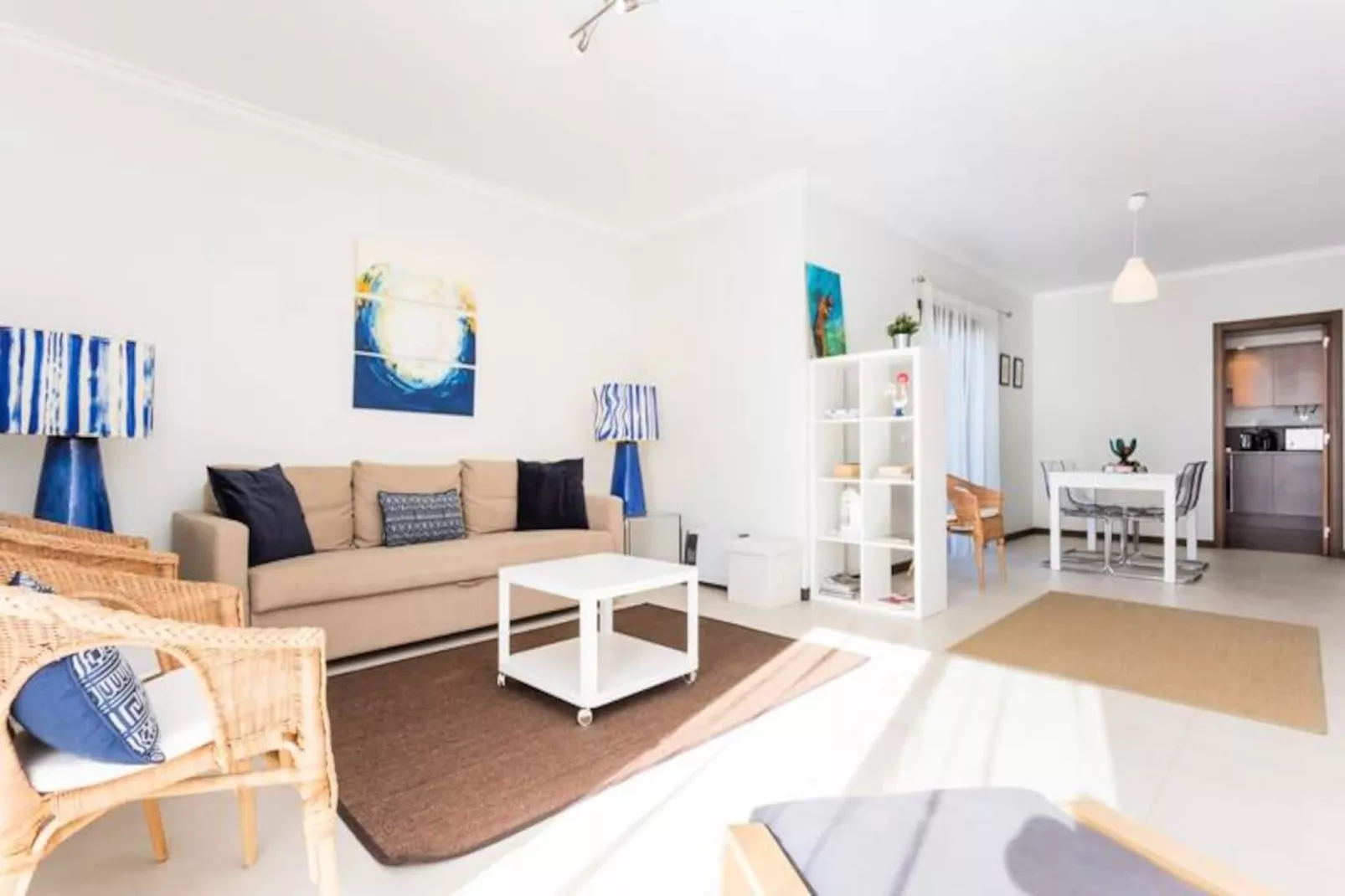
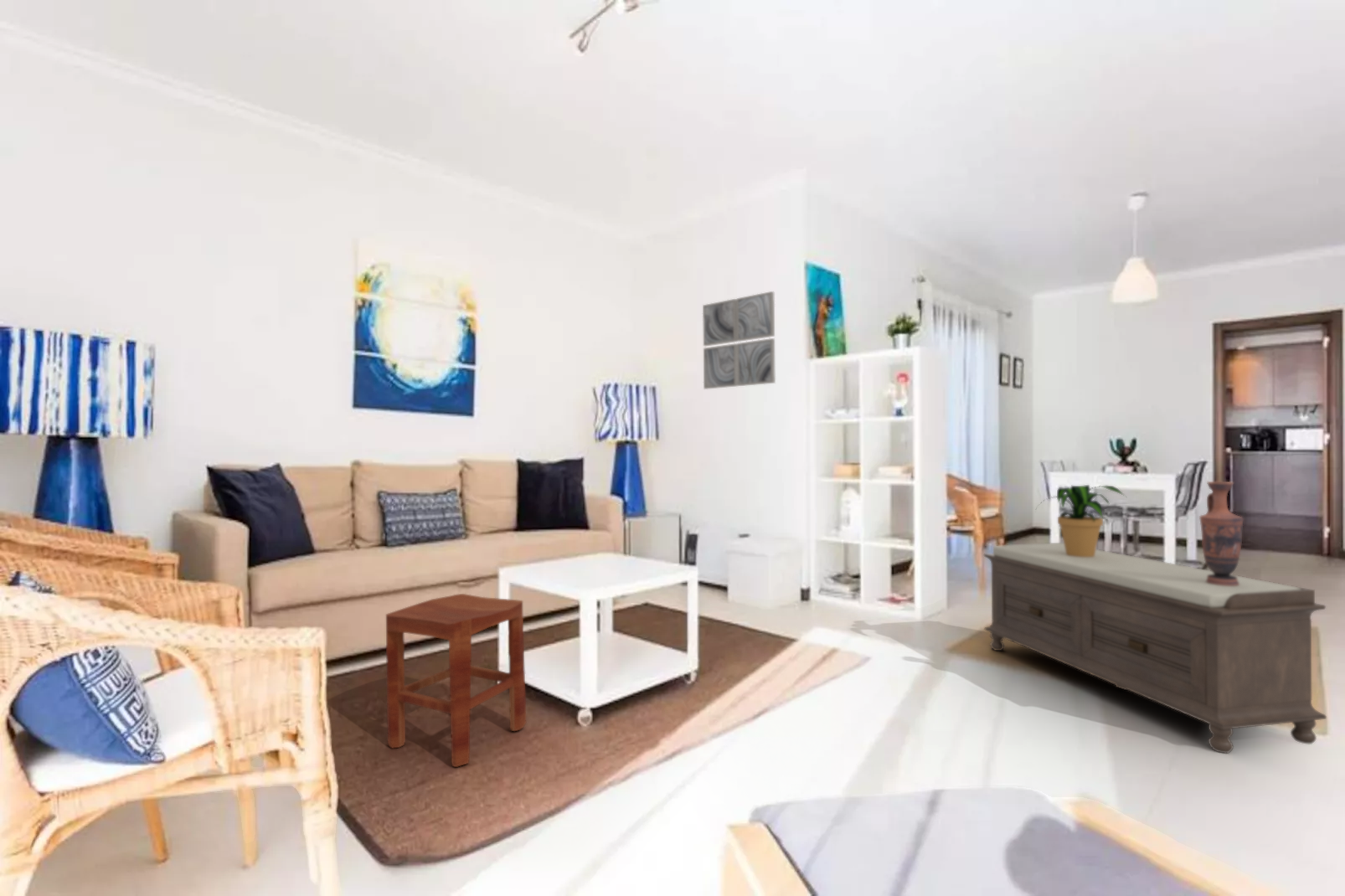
+ stool [385,593,527,768]
+ vase [1198,481,1245,586]
+ potted plant [1034,484,1126,557]
+ wall art [702,291,776,390]
+ bench [983,542,1327,754]
